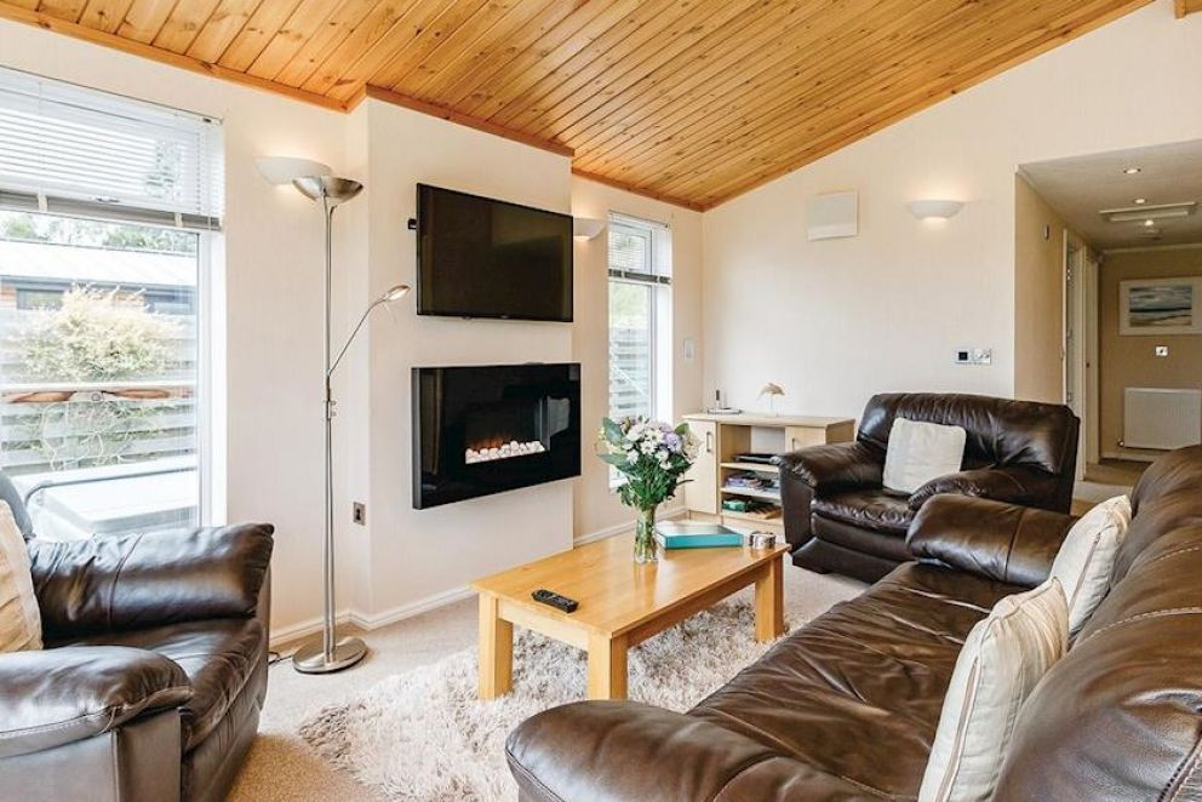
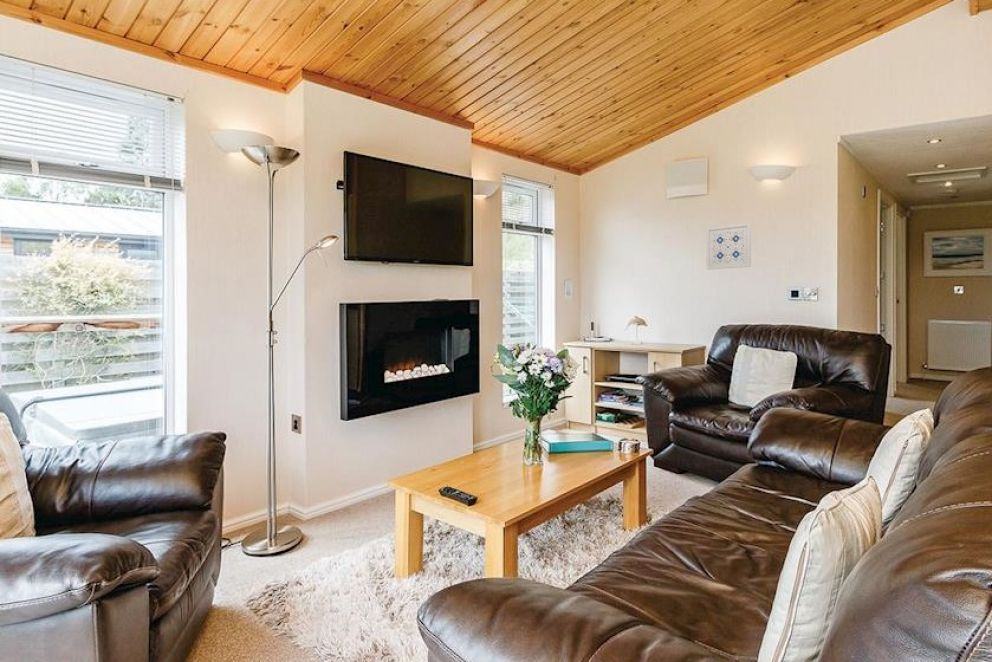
+ wall art [706,222,752,270]
